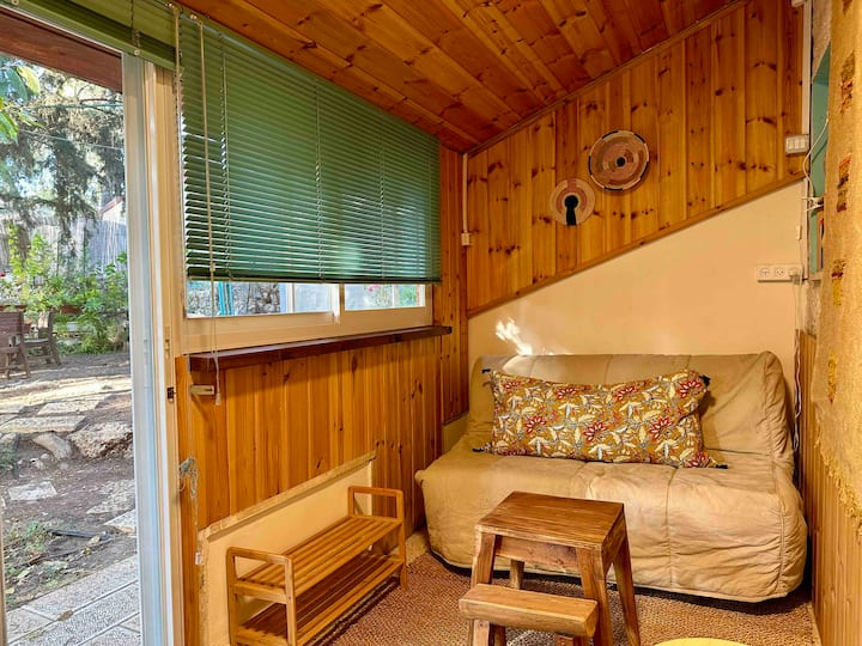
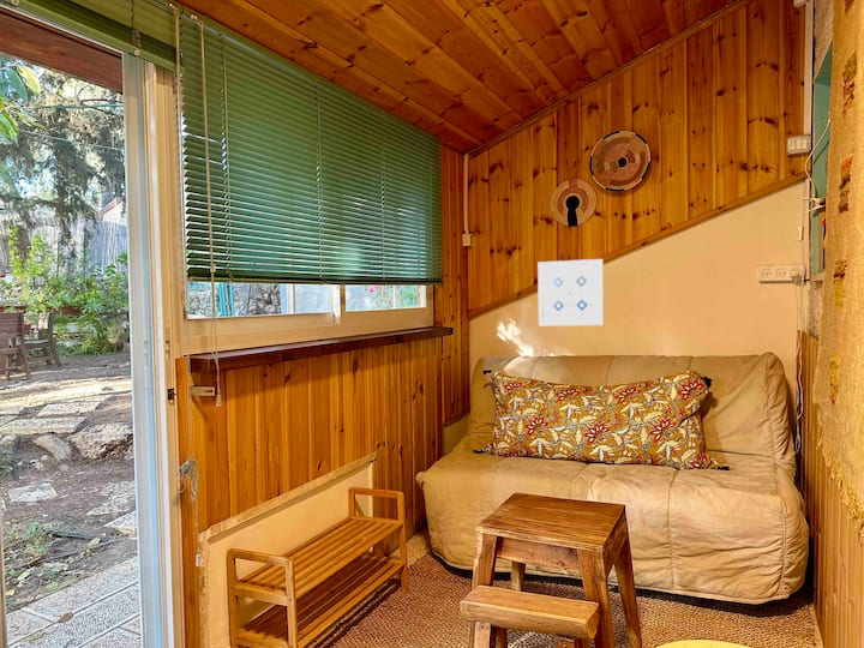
+ wall art [536,258,605,326]
